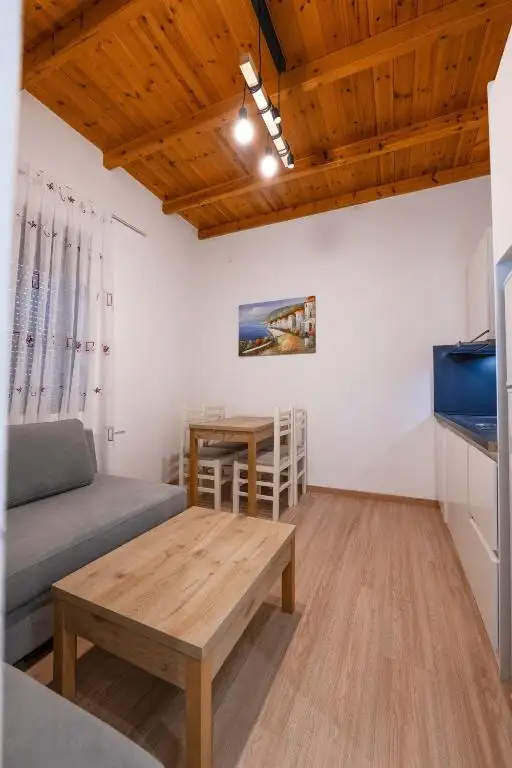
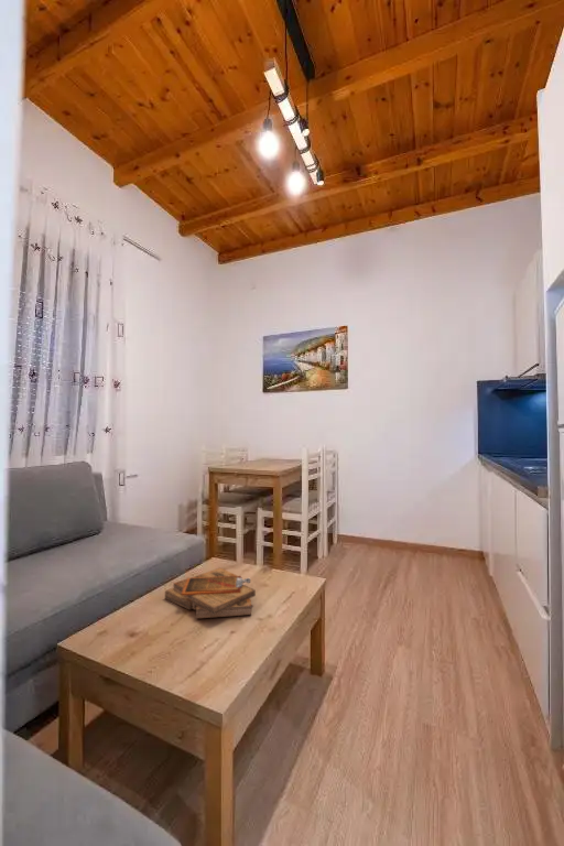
+ clipboard [164,567,257,619]
